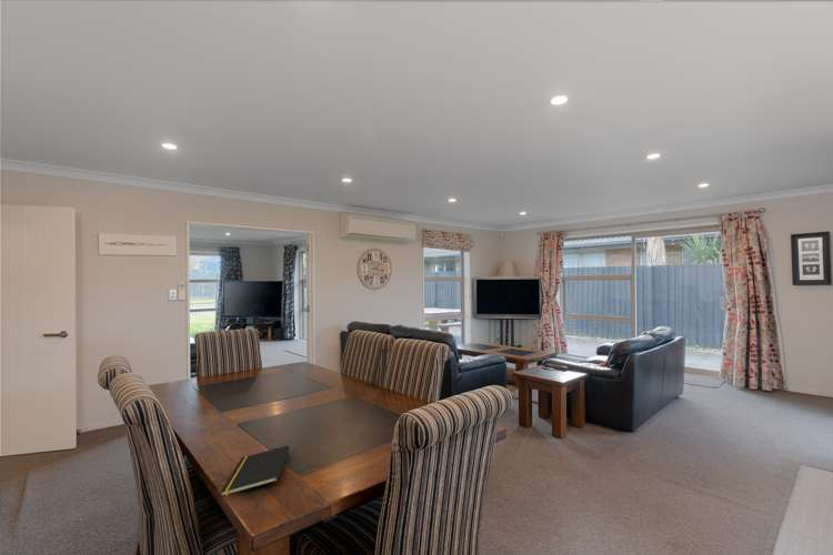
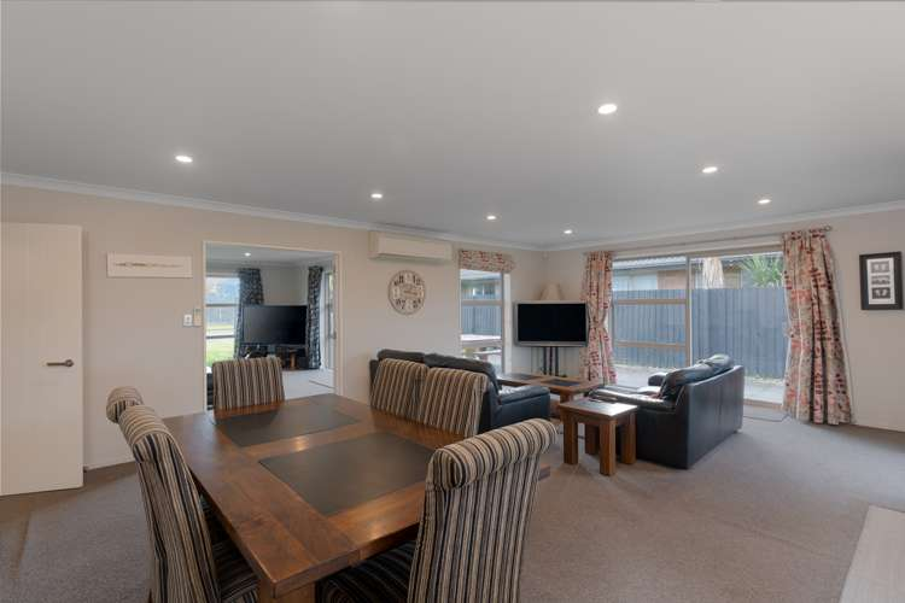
- notepad [220,444,290,497]
